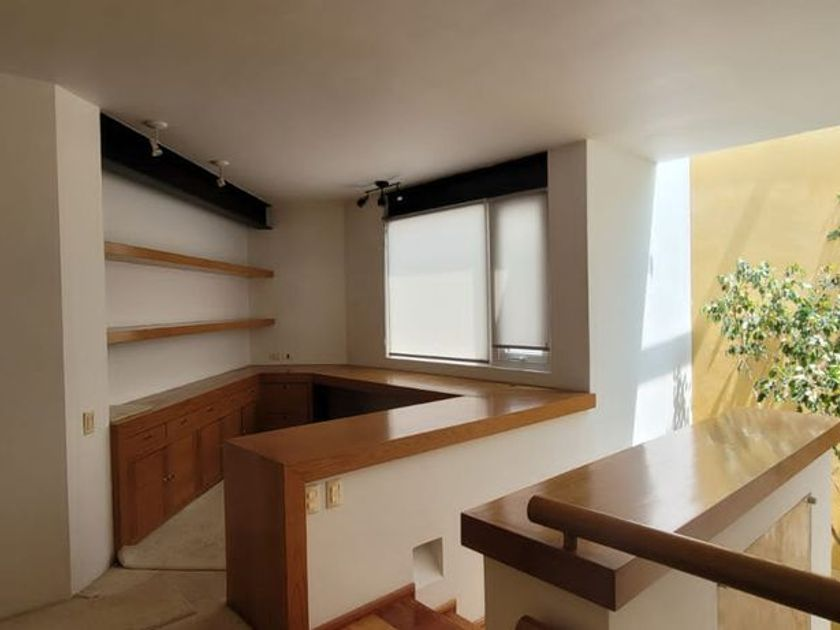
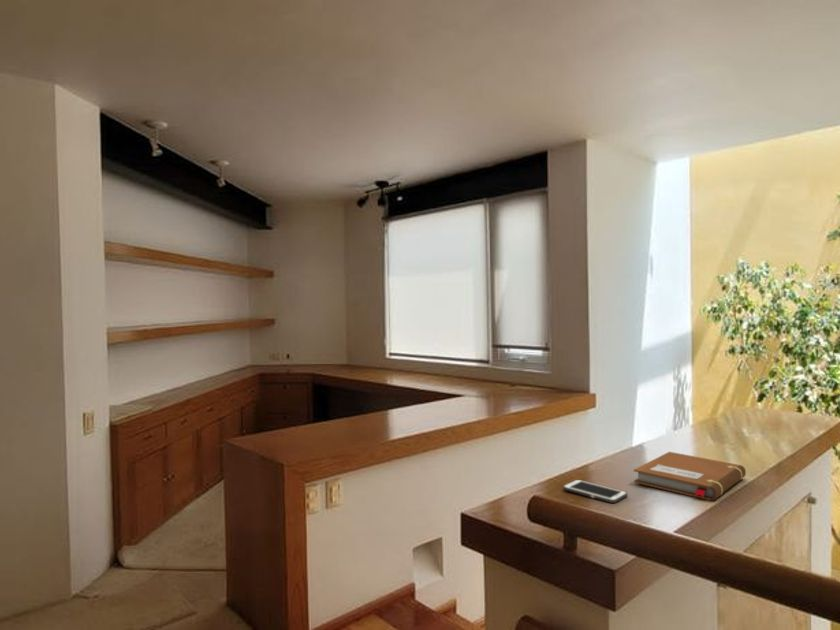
+ notebook [633,451,747,501]
+ cell phone [562,479,628,504]
